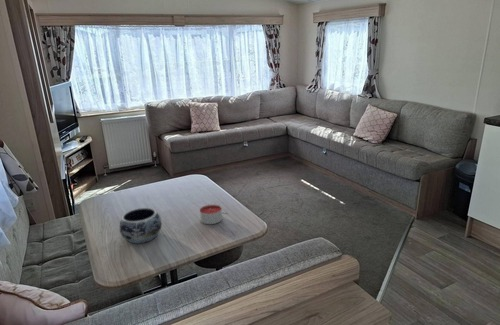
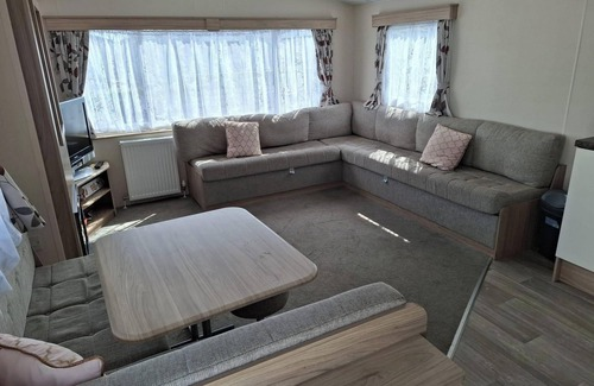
- candle [199,204,223,225]
- decorative bowl [118,207,163,245]
